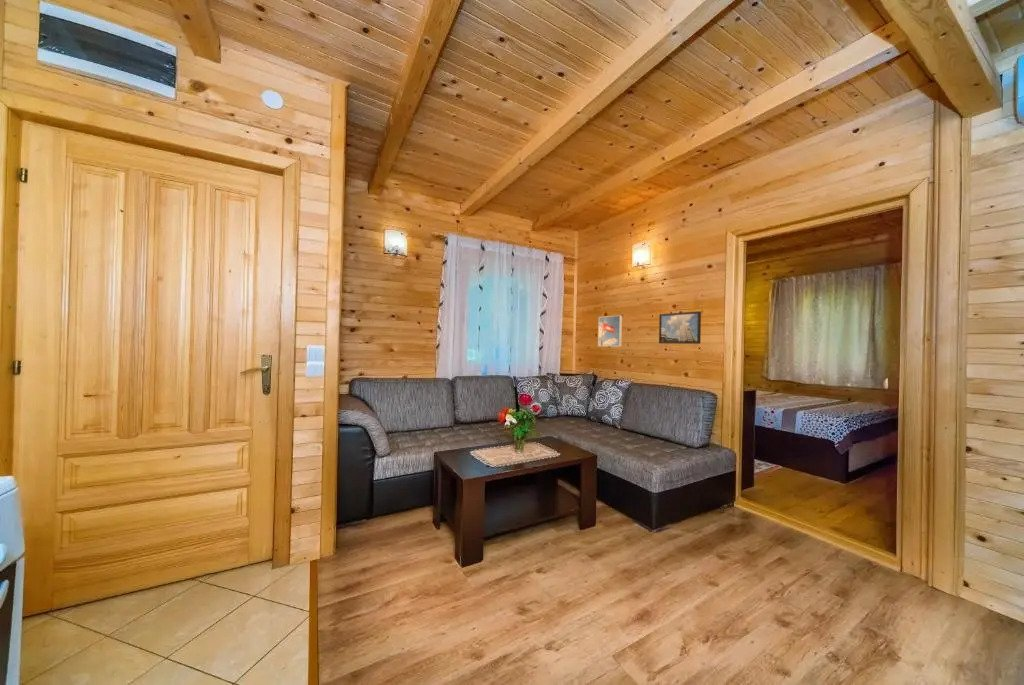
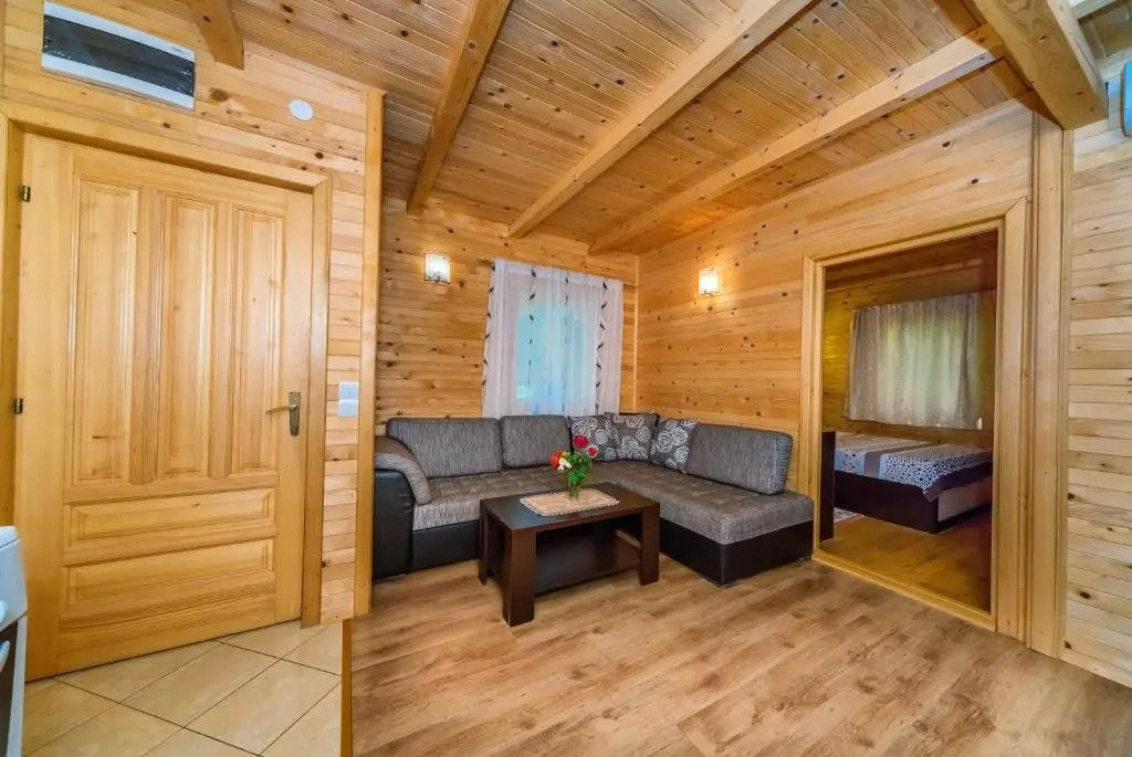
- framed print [597,314,623,348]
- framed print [658,310,702,345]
